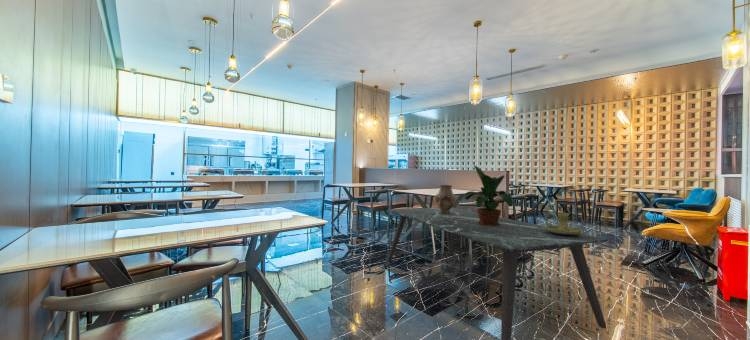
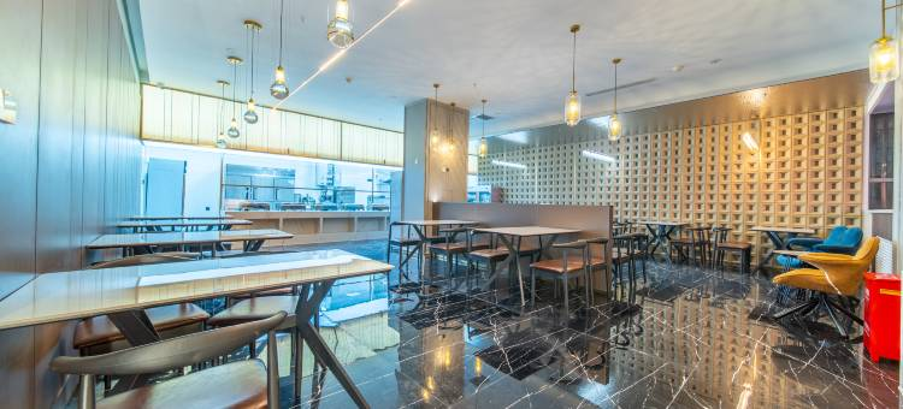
- candle holder [545,212,583,235]
- vase [434,184,457,214]
- dining table [386,207,609,340]
- potted plant [459,164,514,226]
